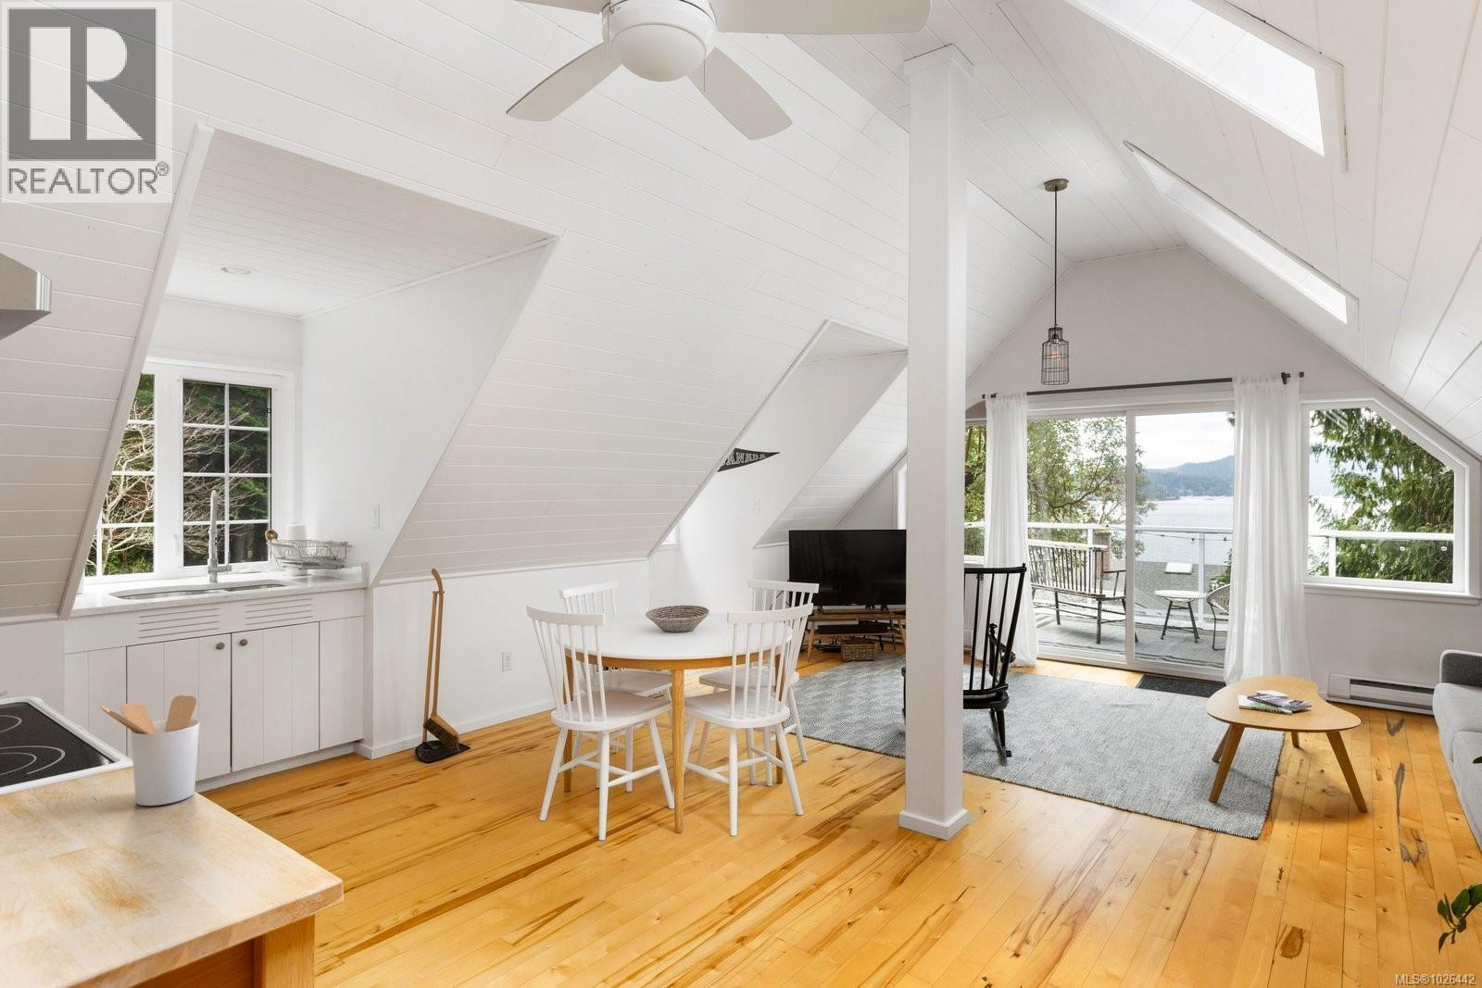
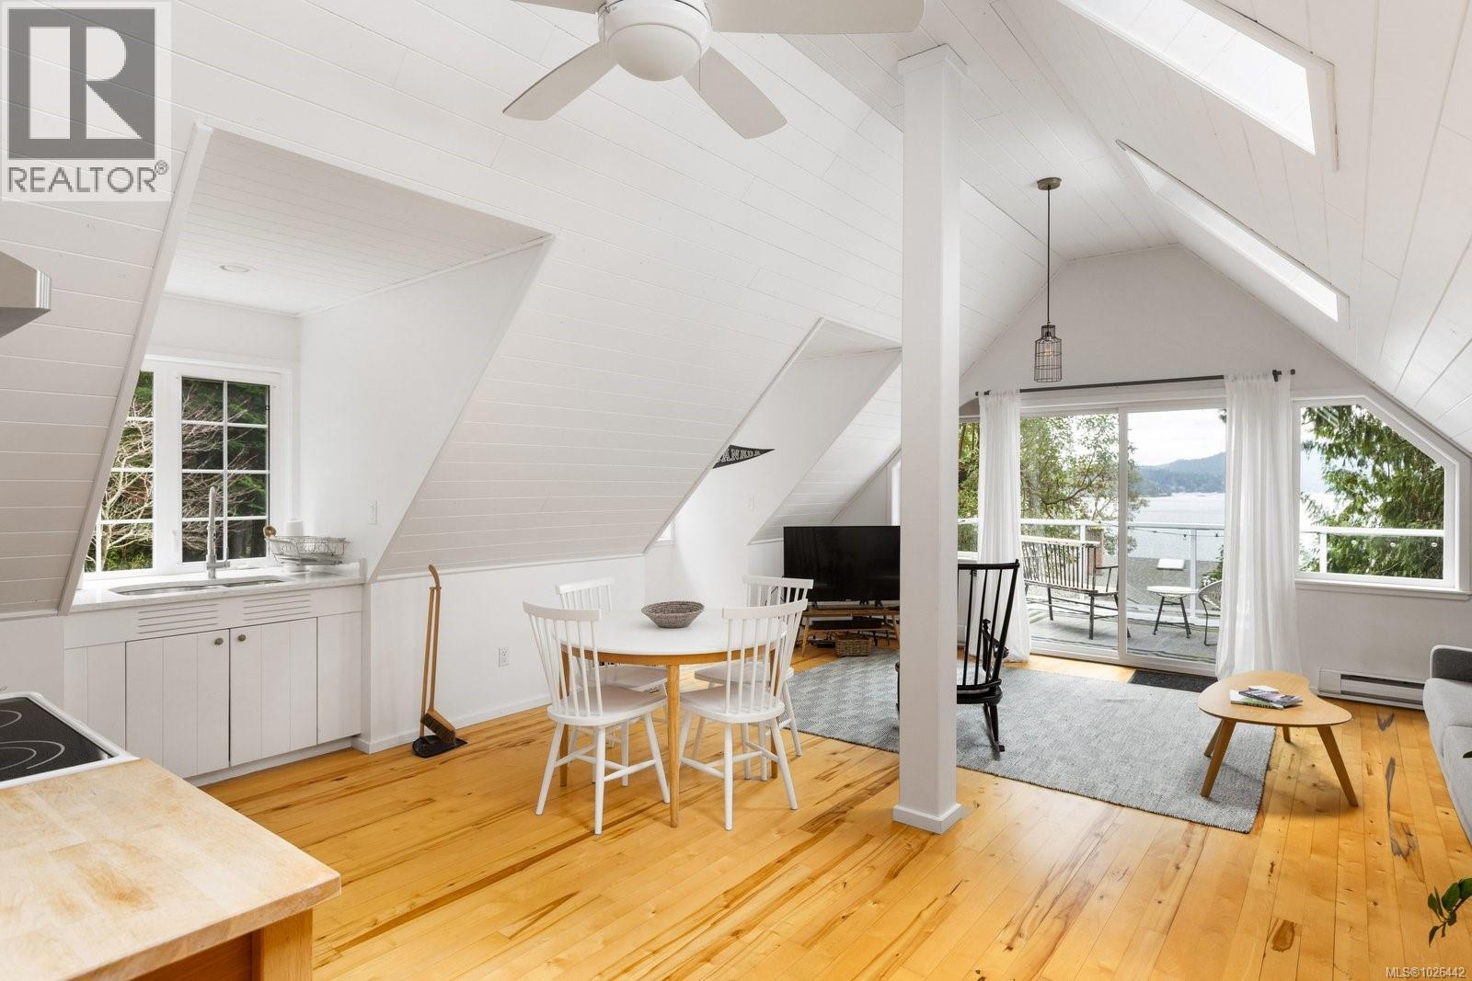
- utensil holder [99,695,201,806]
